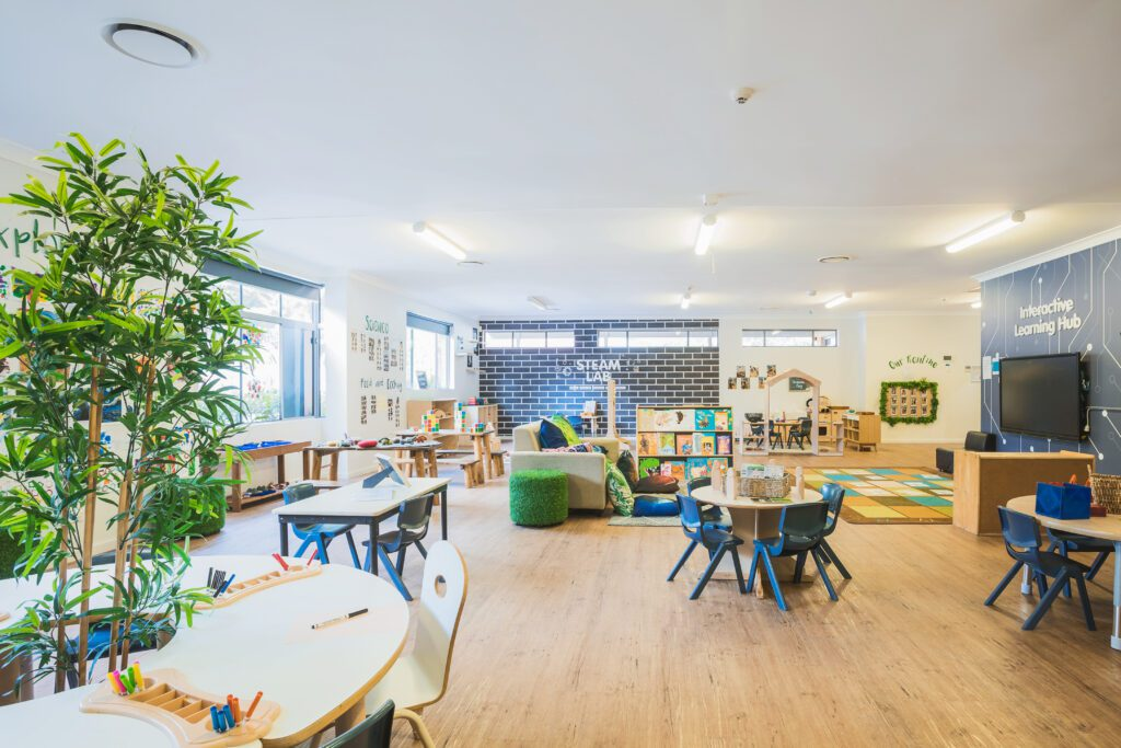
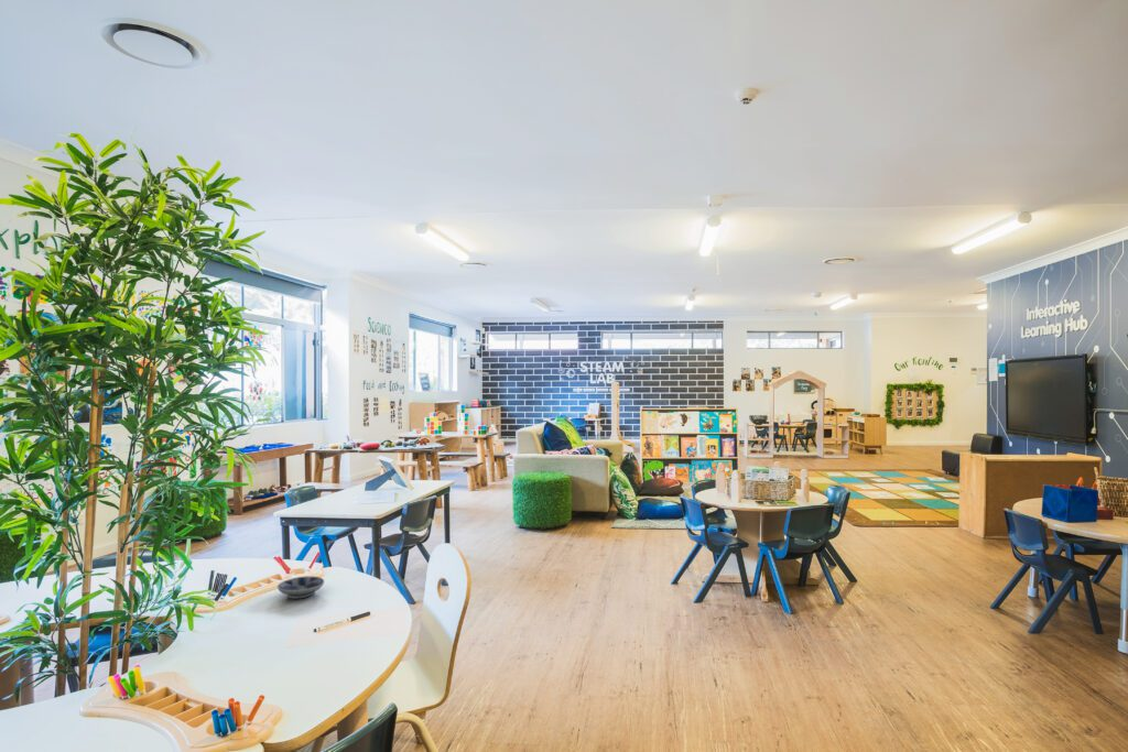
+ bowl [276,576,325,600]
